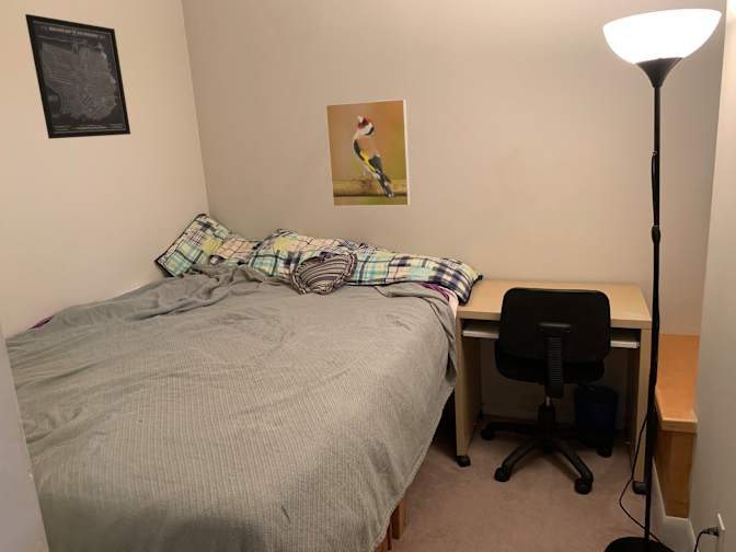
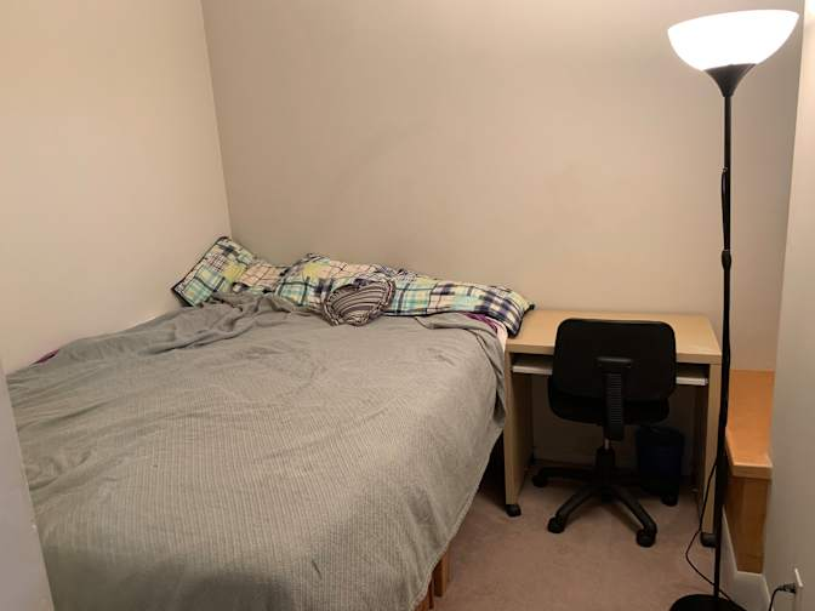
- wall art [24,13,131,140]
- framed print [324,97,412,208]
